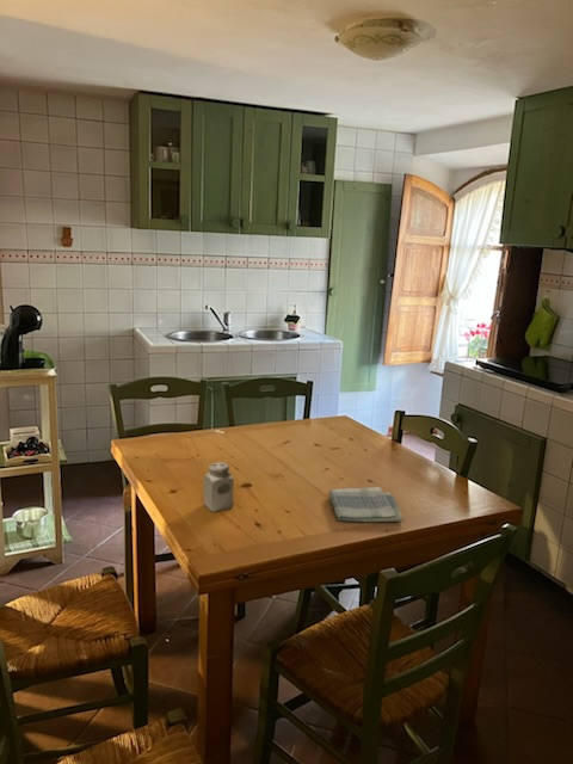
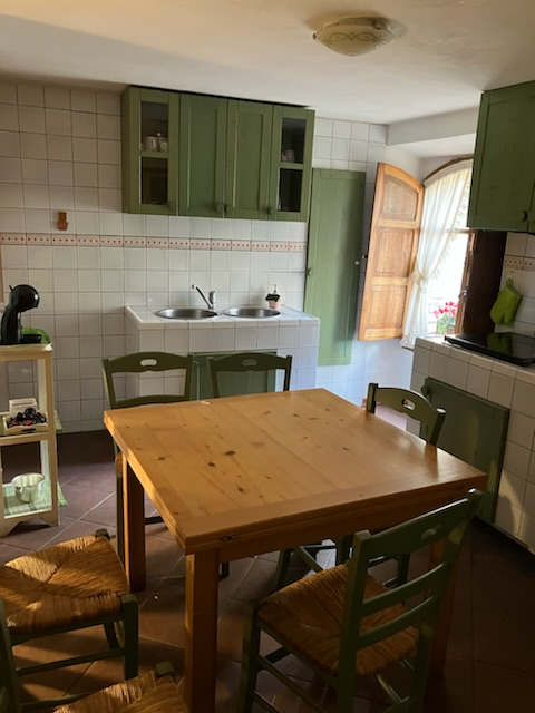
- dish towel [327,486,403,523]
- salt shaker [202,461,235,513]
